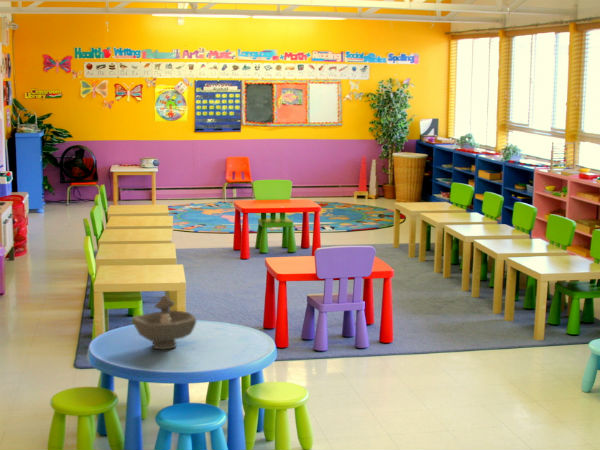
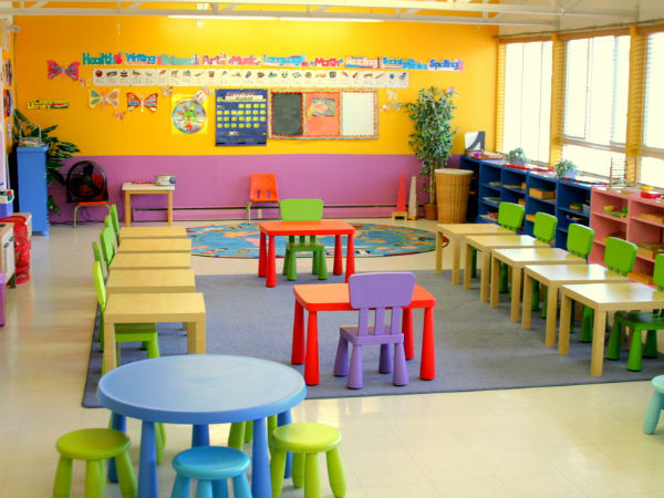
- decorative bowl [131,295,197,351]
